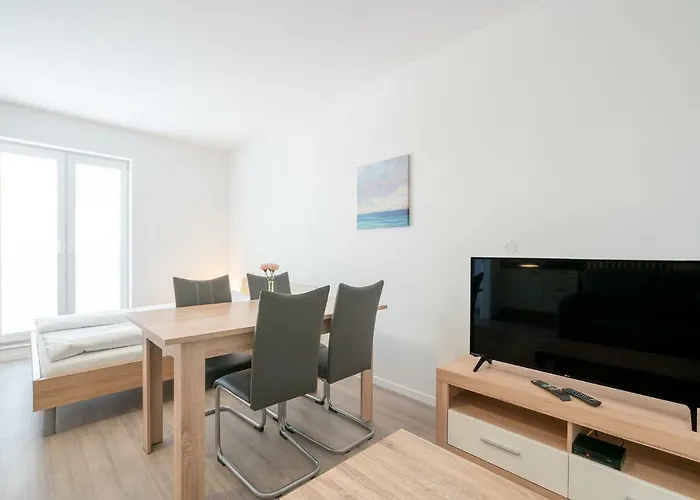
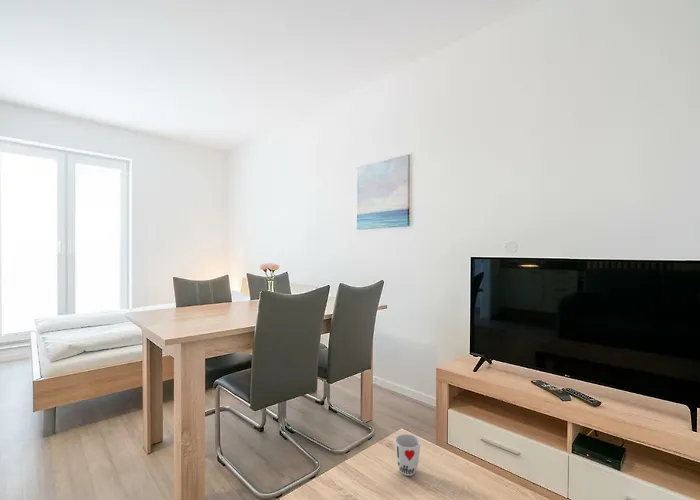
+ cup [394,433,421,477]
